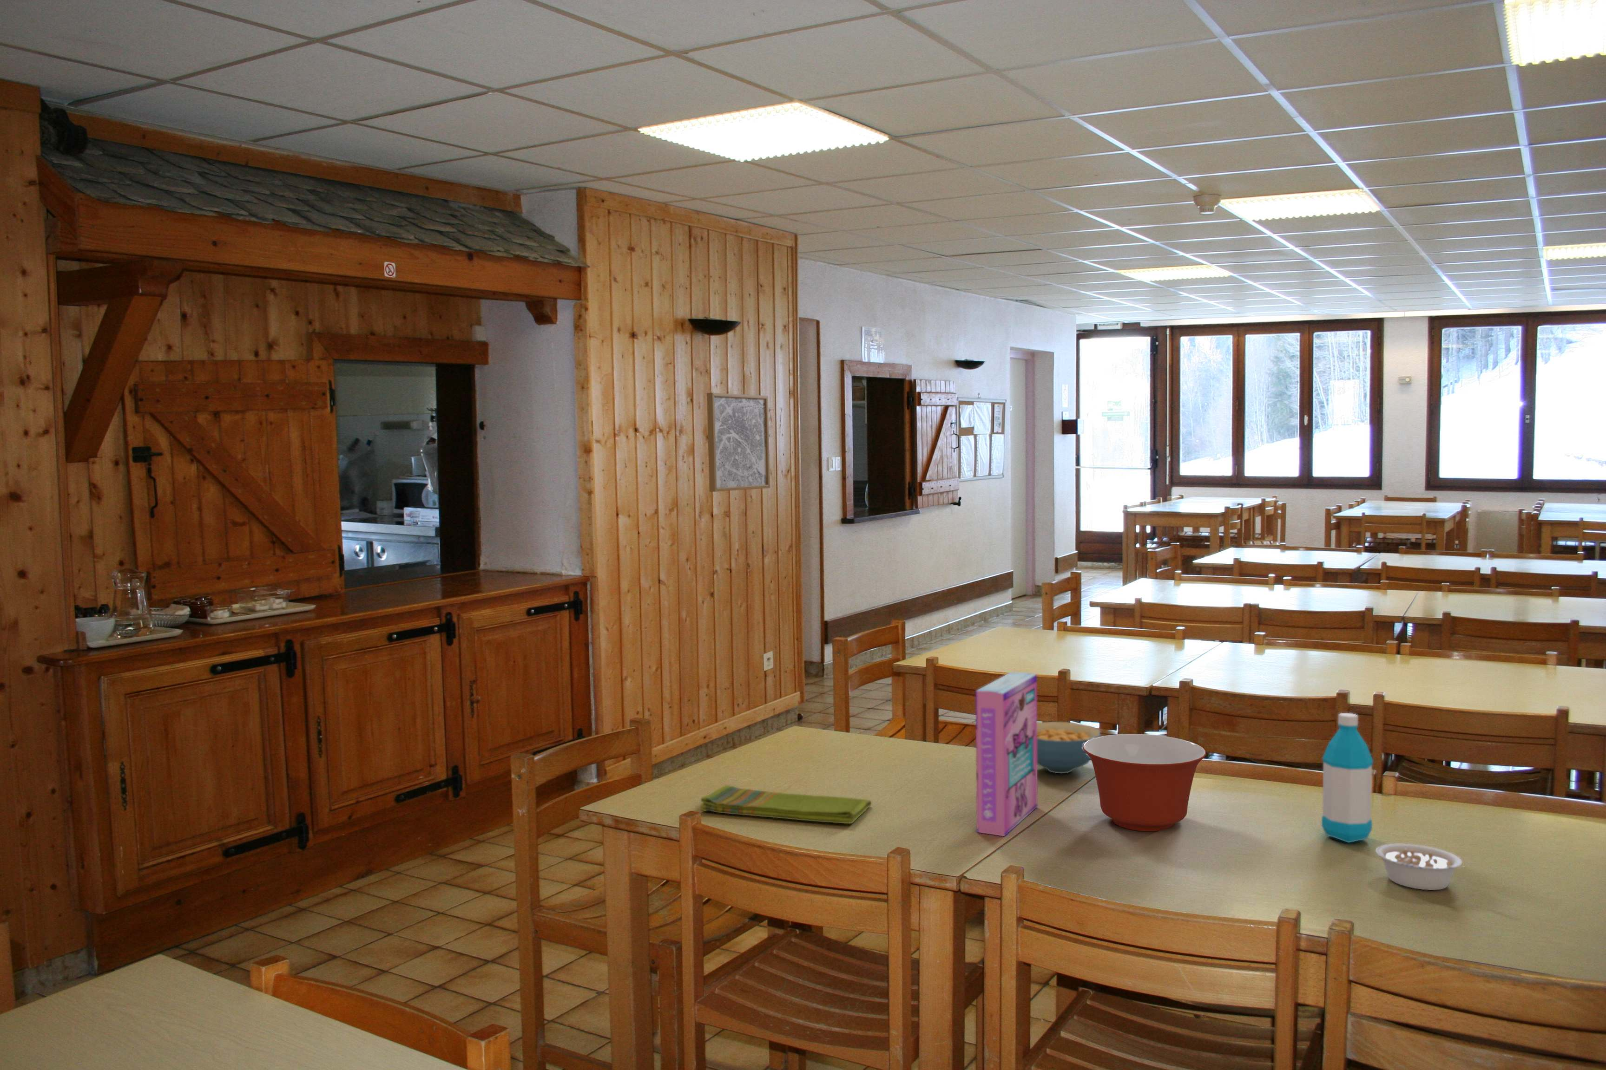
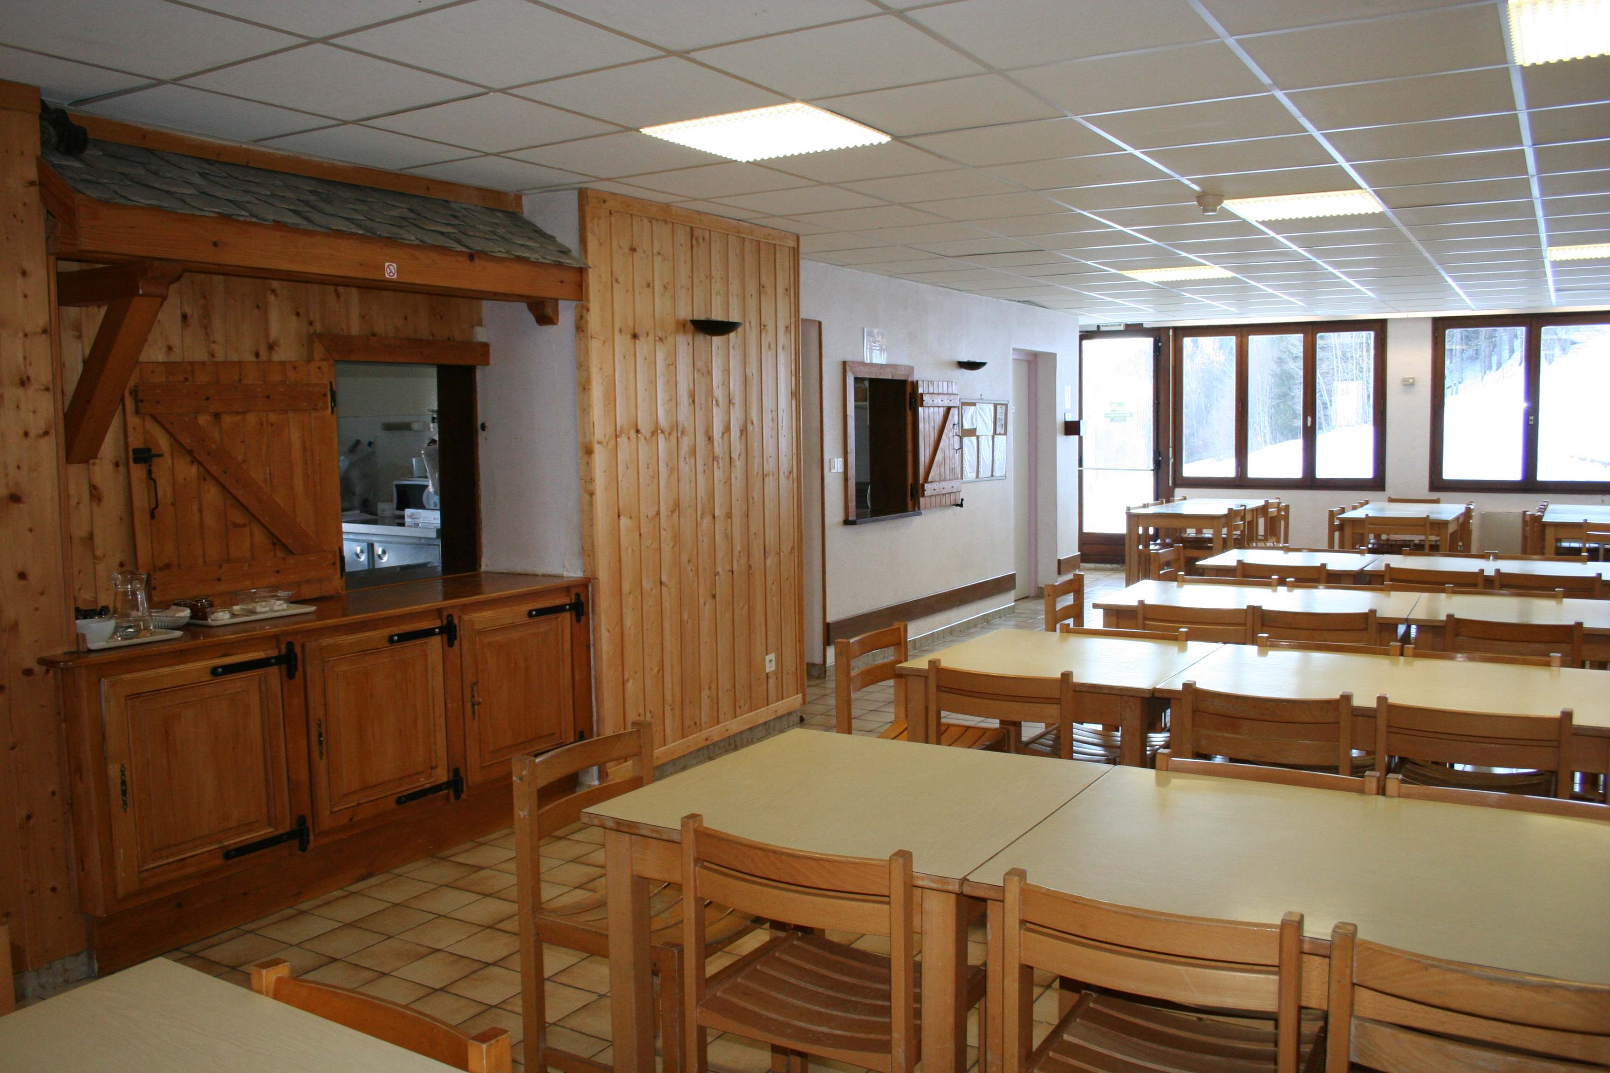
- legume [1375,843,1469,891]
- cereal box [975,672,1038,837]
- water bottle [1322,713,1374,843]
- wall art [706,393,771,492]
- dish towel [700,785,872,824]
- cereal bowl [1037,721,1102,774]
- mixing bowl [1083,733,1207,832]
